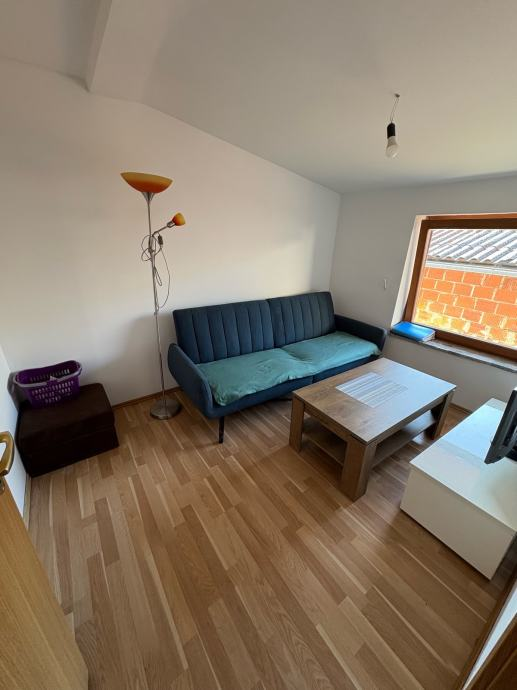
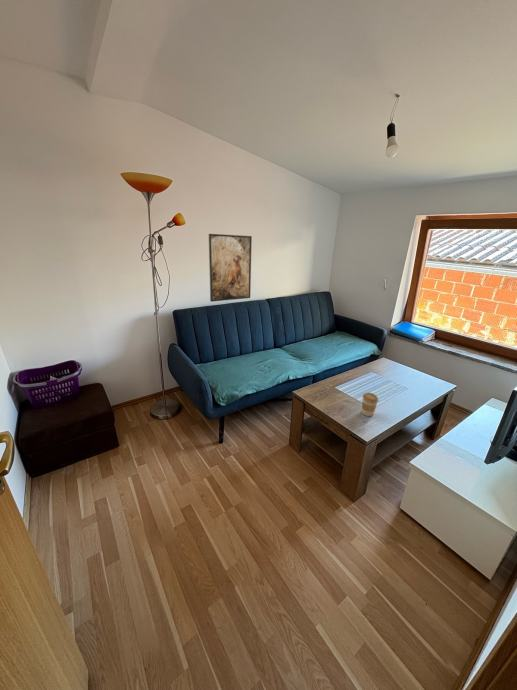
+ coffee cup [361,392,379,417]
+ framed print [208,233,253,303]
